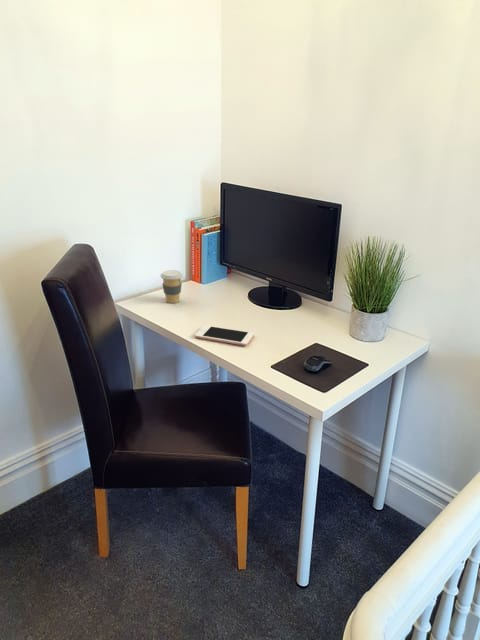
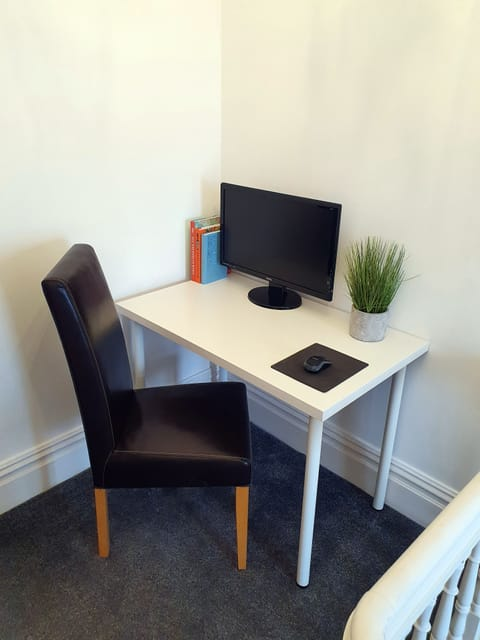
- coffee cup [160,269,184,304]
- cell phone [194,324,255,347]
